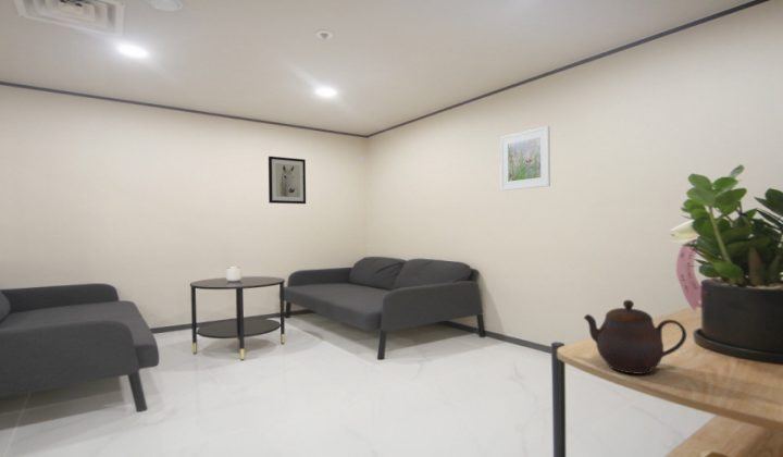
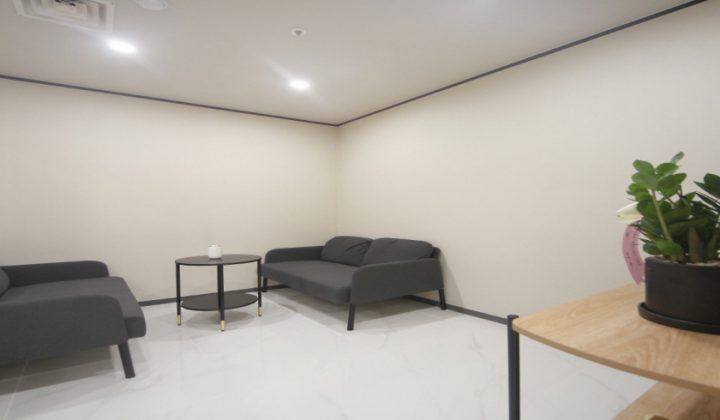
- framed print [499,125,551,192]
- wall art [268,156,307,205]
- teapot [583,299,687,375]
